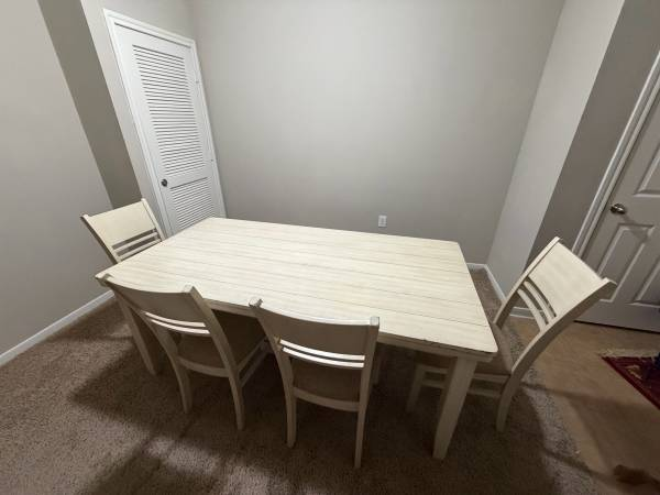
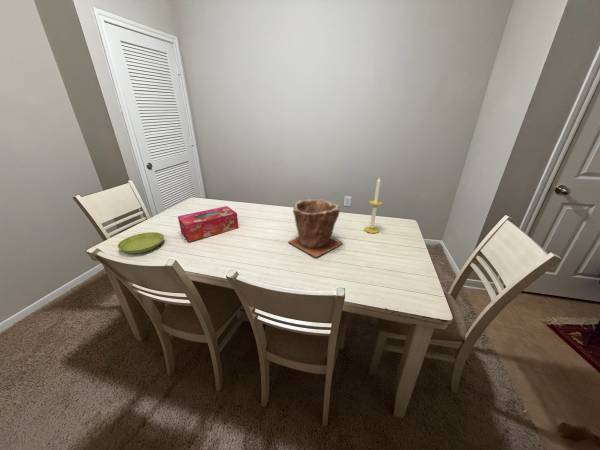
+ saucer [117,231,165,254]
+ tissue box [177,205,239,243]
+ candle [363,177,383,234]
+ plant pot [287,198,344,258]
